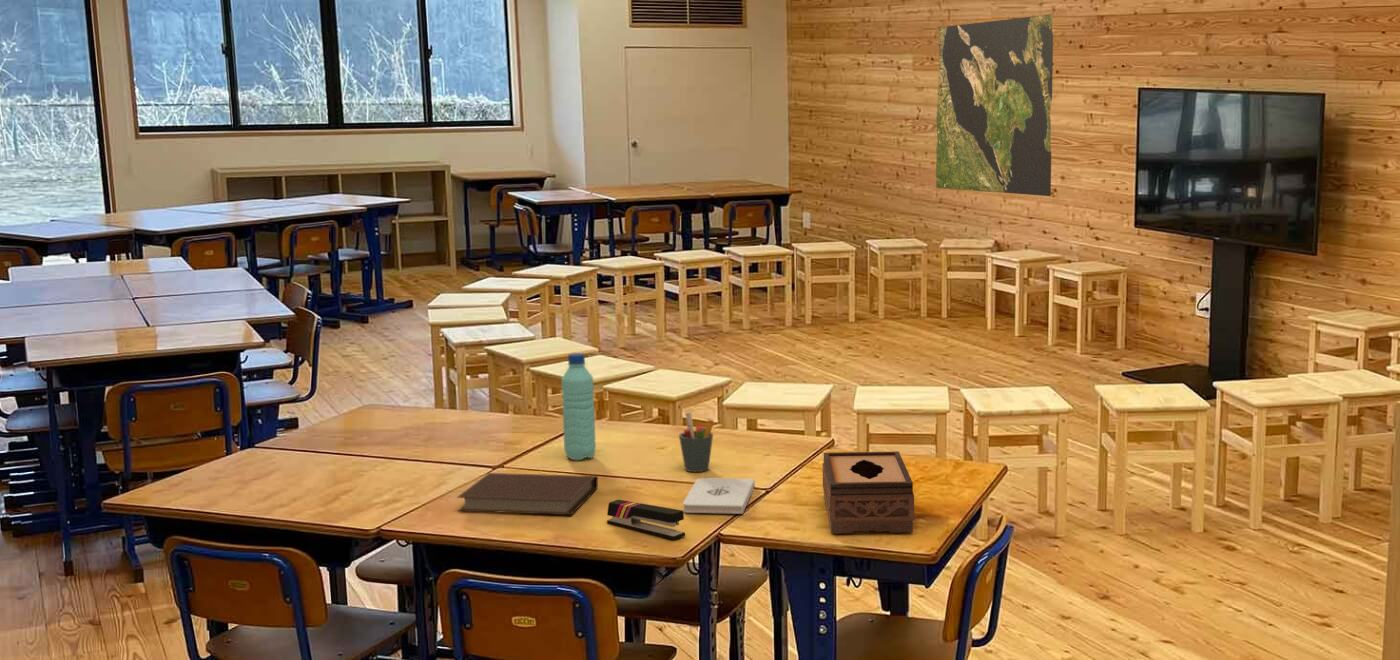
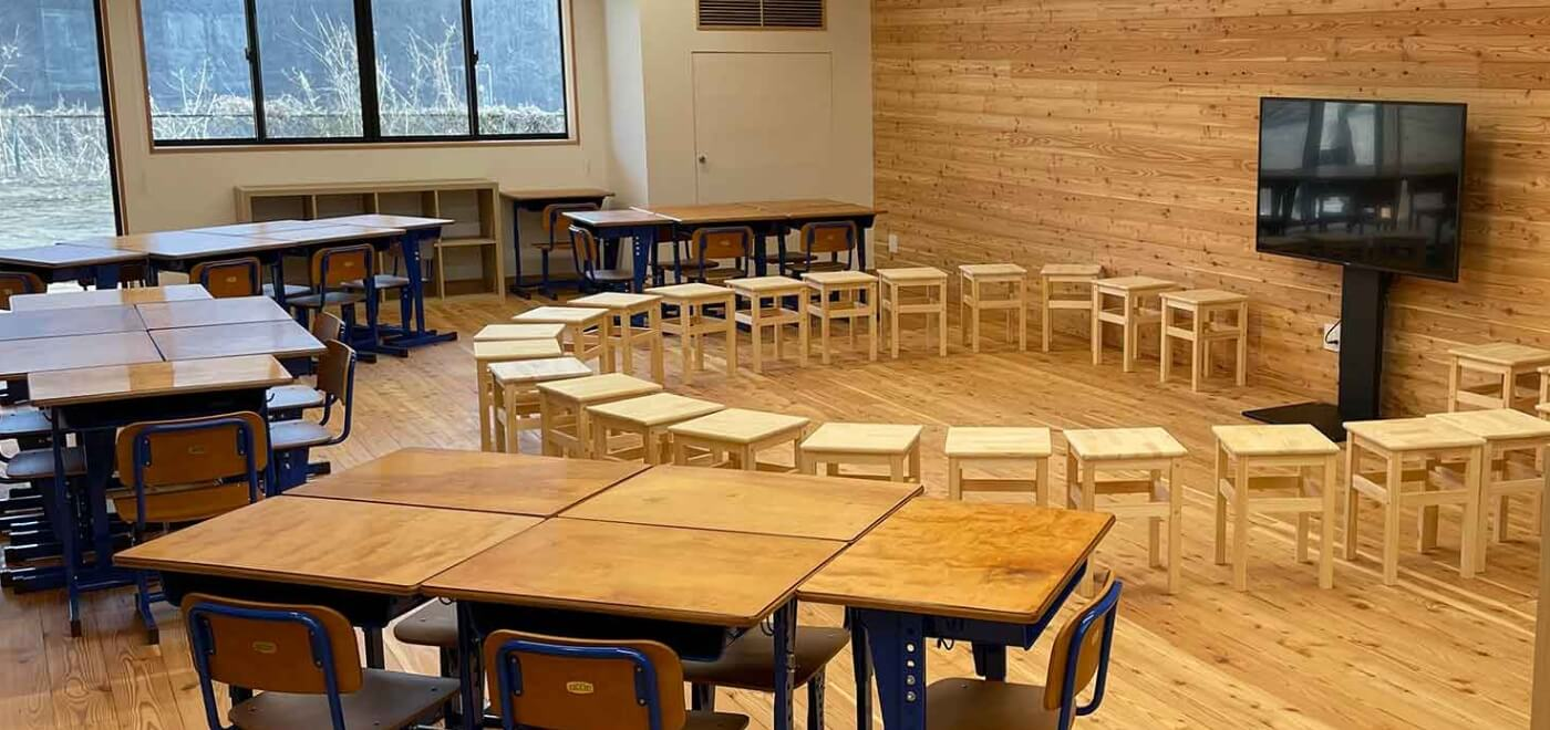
- notebook [456,472,599,516]
- world map [935,13,1055,197]
- stapler [606,499,686,540]
- tissue box [822,450,915,534]
- water bottle [561,352,597,461]
- pen holder [678,412,715,473]
- notepad [682,477,756,515]
